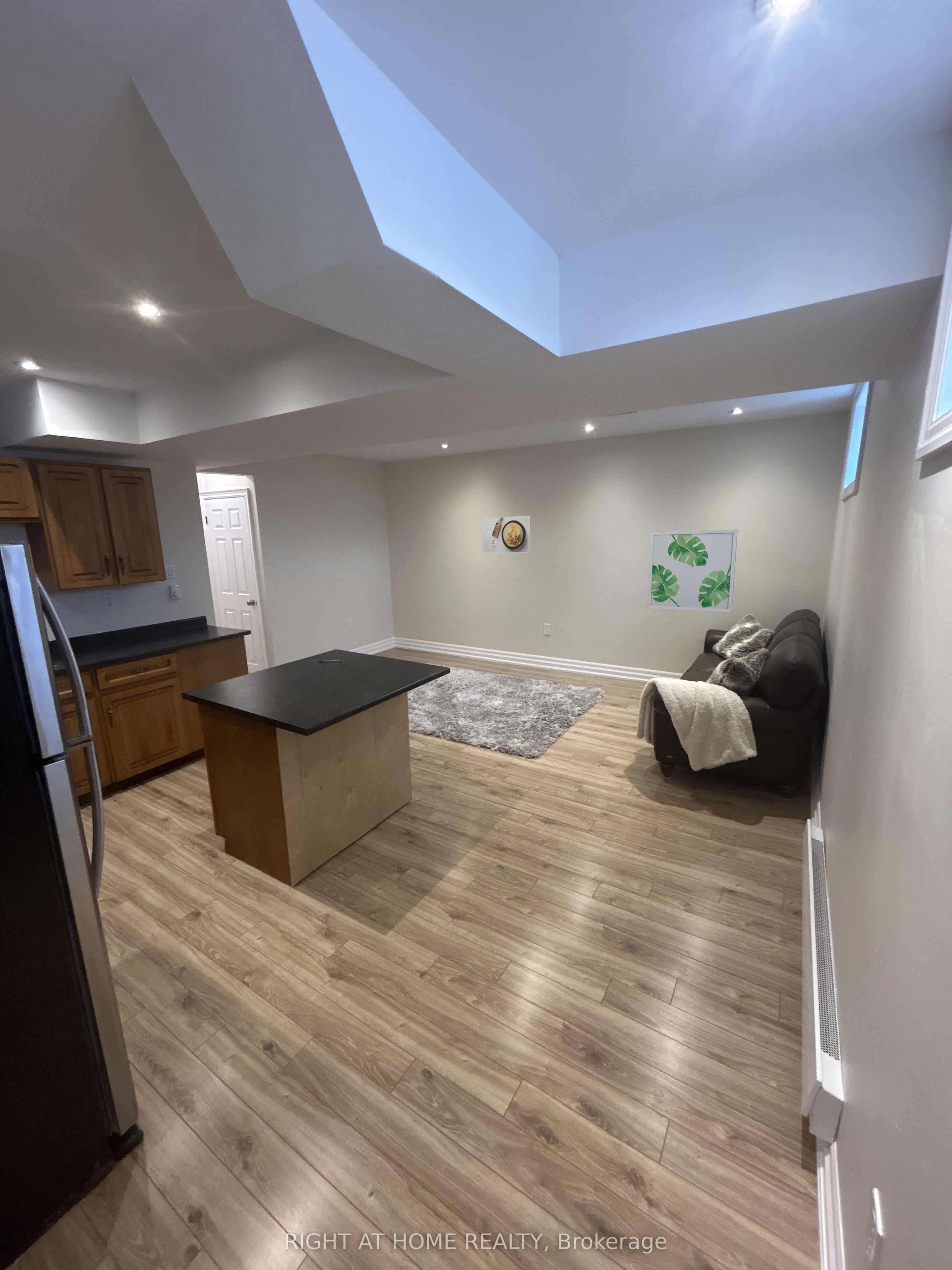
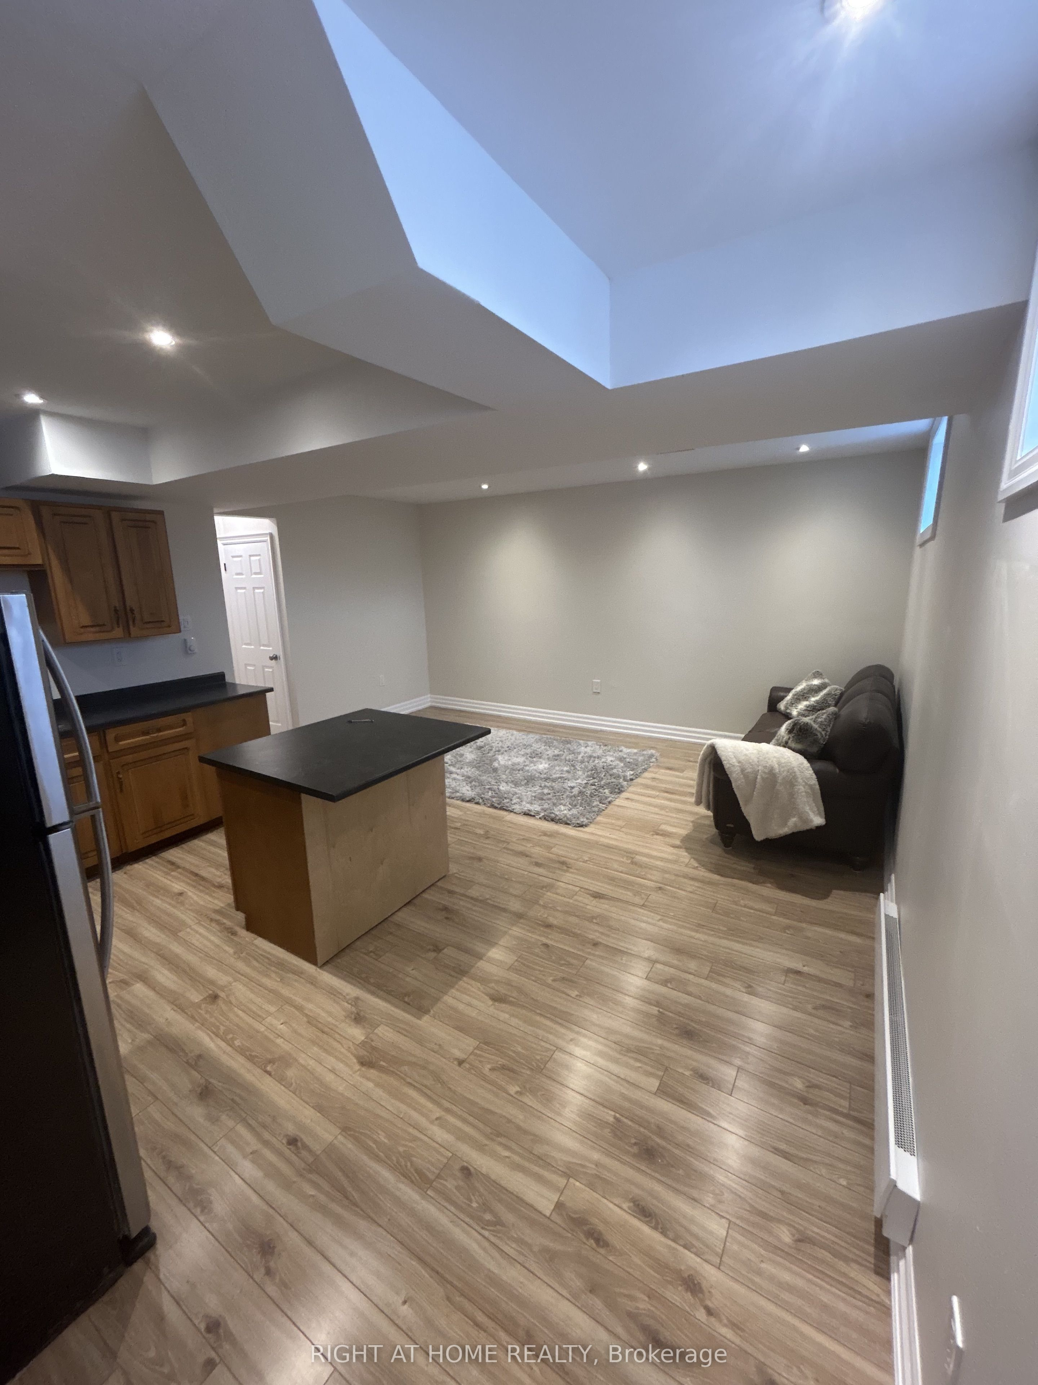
- wall art [647,529,738,613]
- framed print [482,515,531,553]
